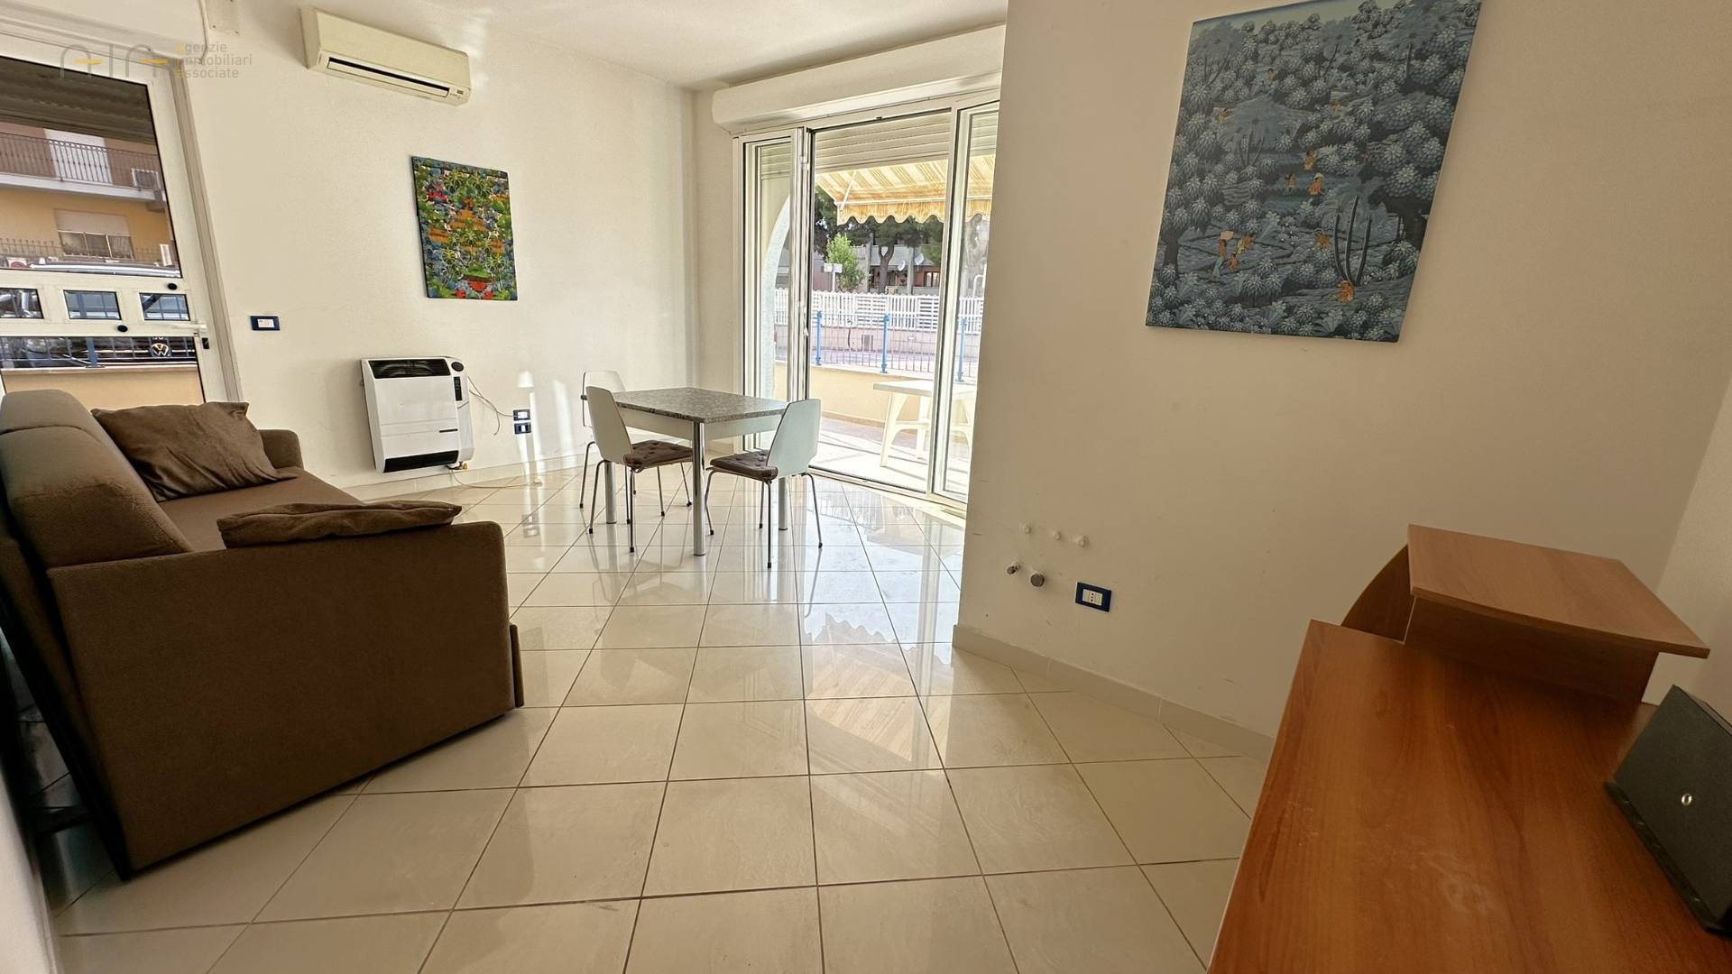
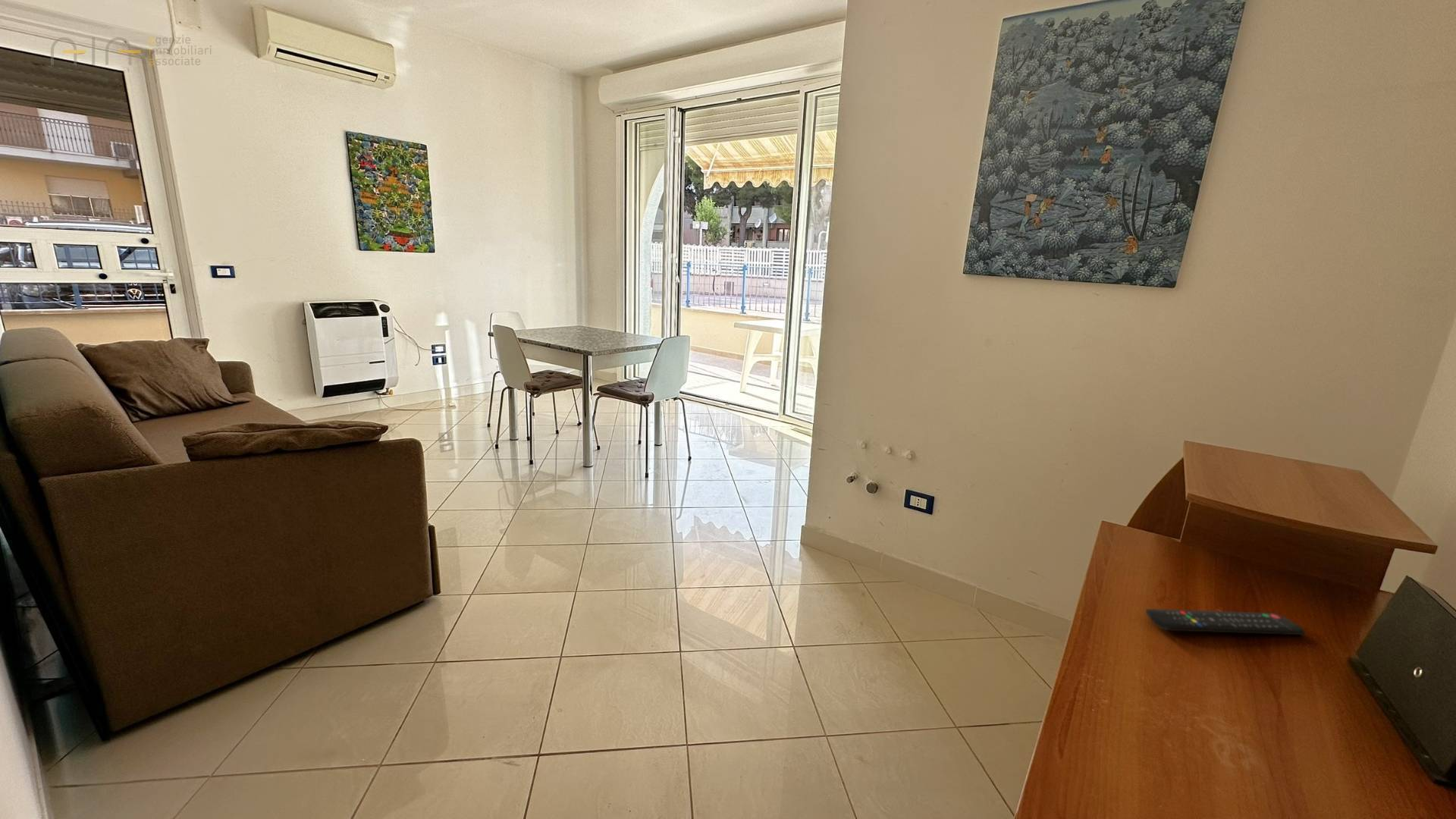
+ remote control [1145,608,1306,635]
